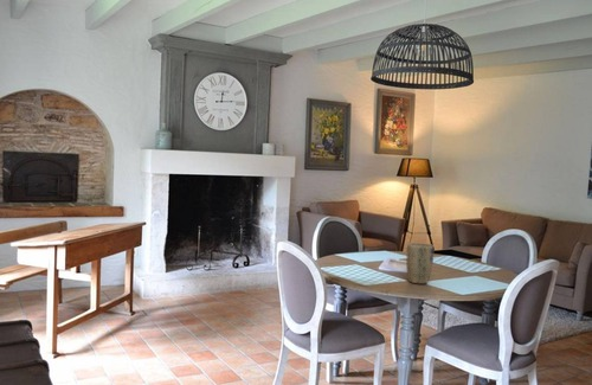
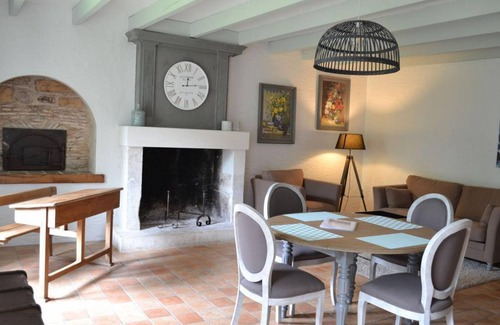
- plant pot [405,242,435,285]
